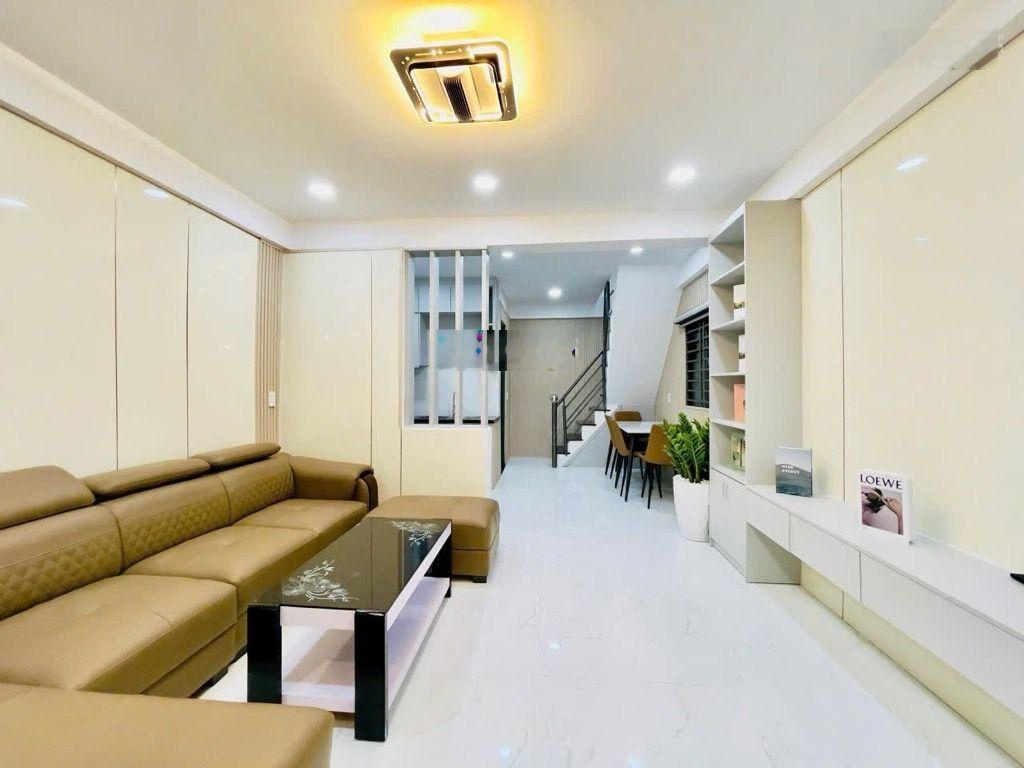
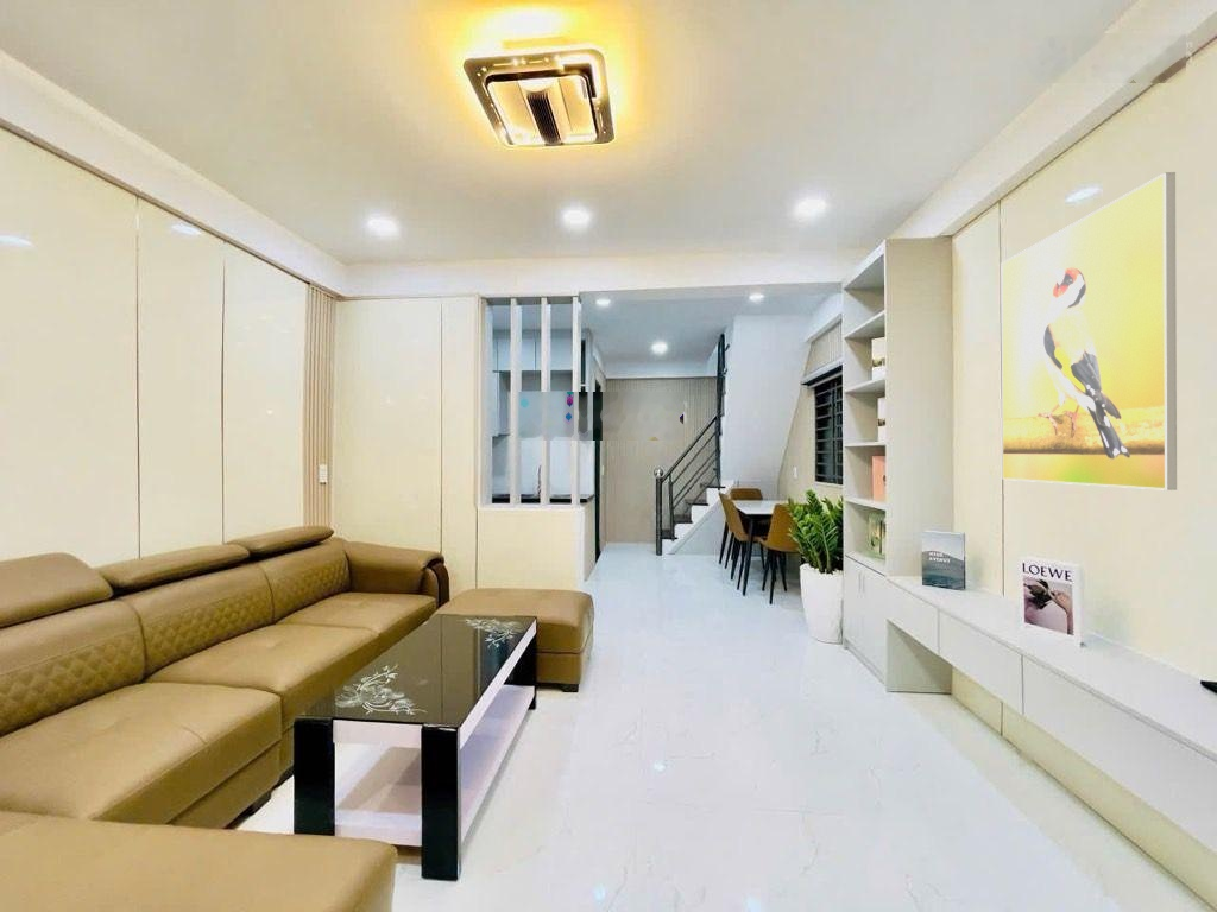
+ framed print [1001,171,1178,492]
